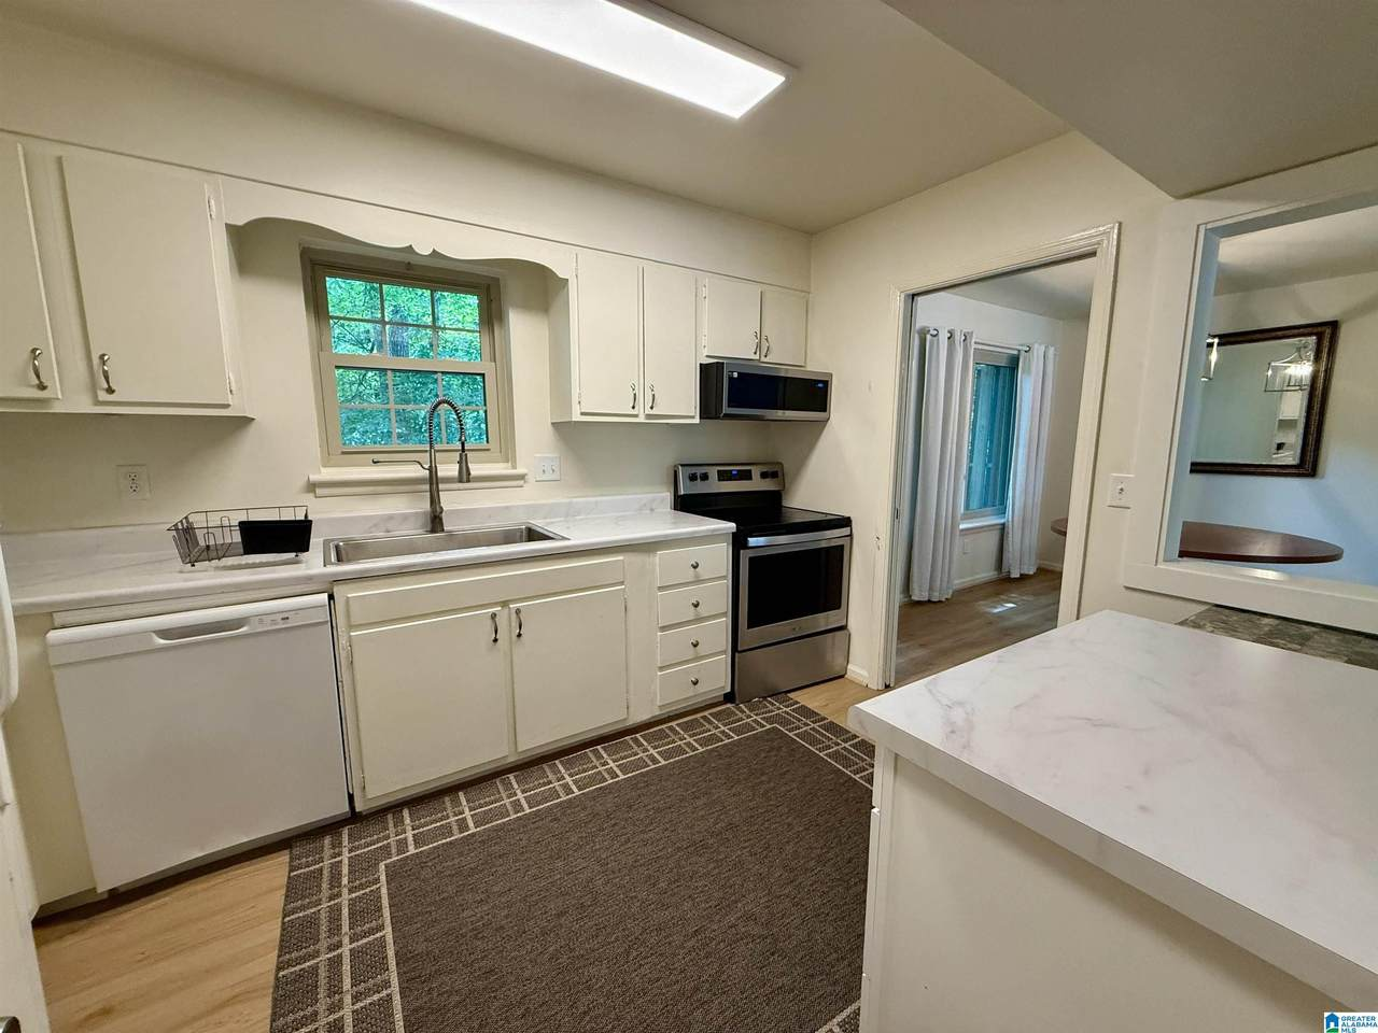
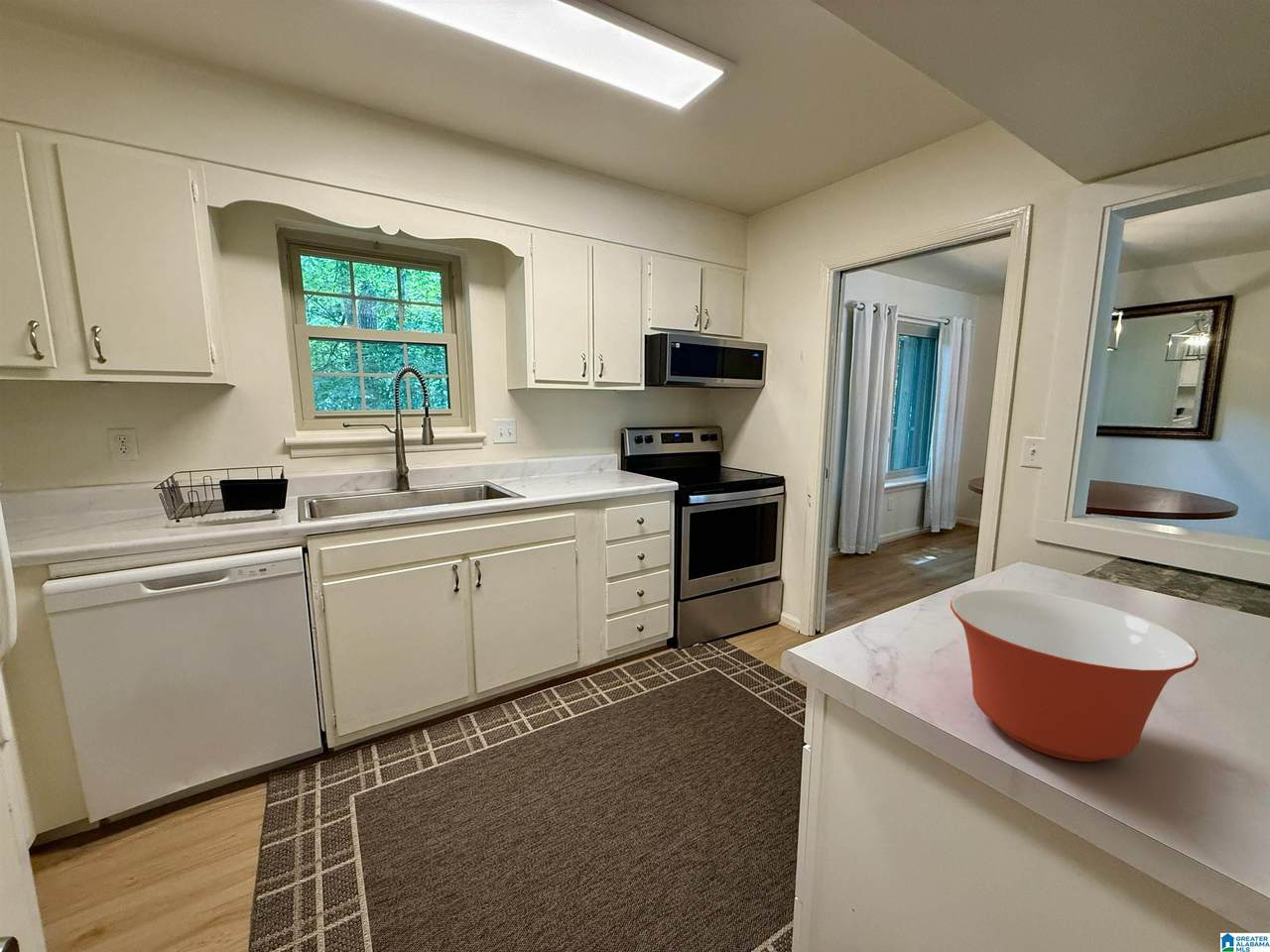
+ mixing bowl [950,588,1200,763]
